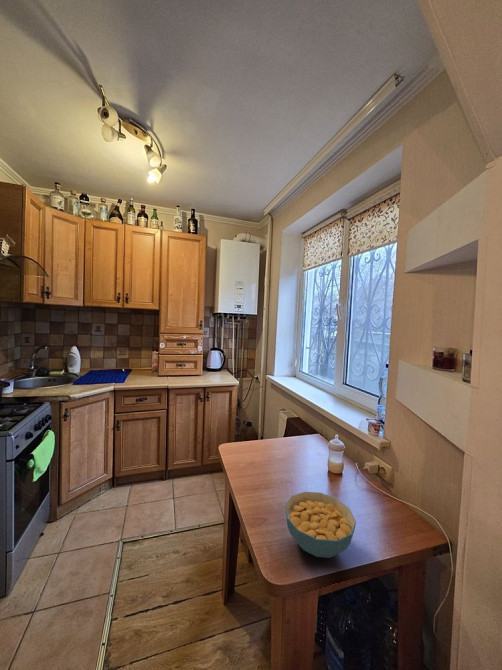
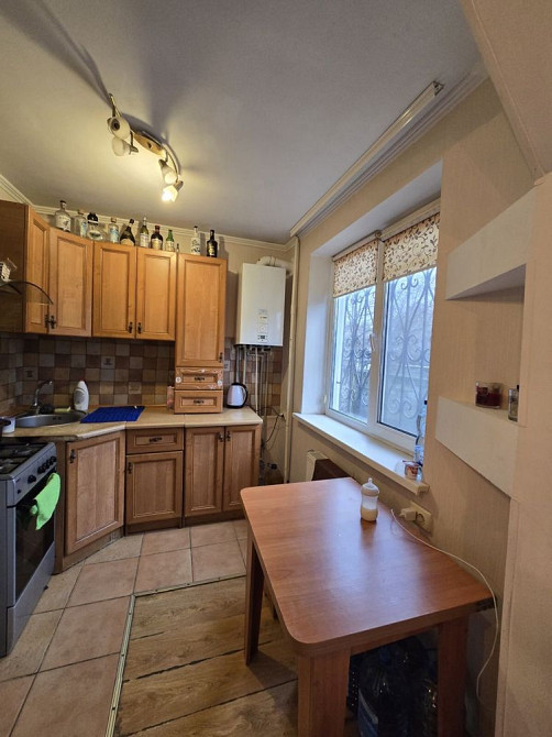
- cereal bowl [284,491,357,559]
